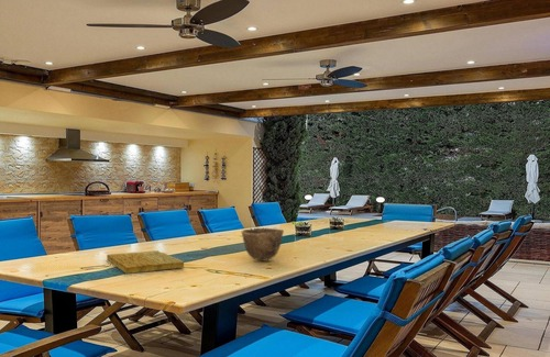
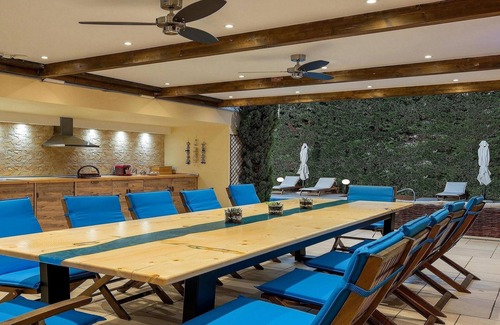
- cutting board [106,249,185,275]
- bowl [241,227,285,261]
